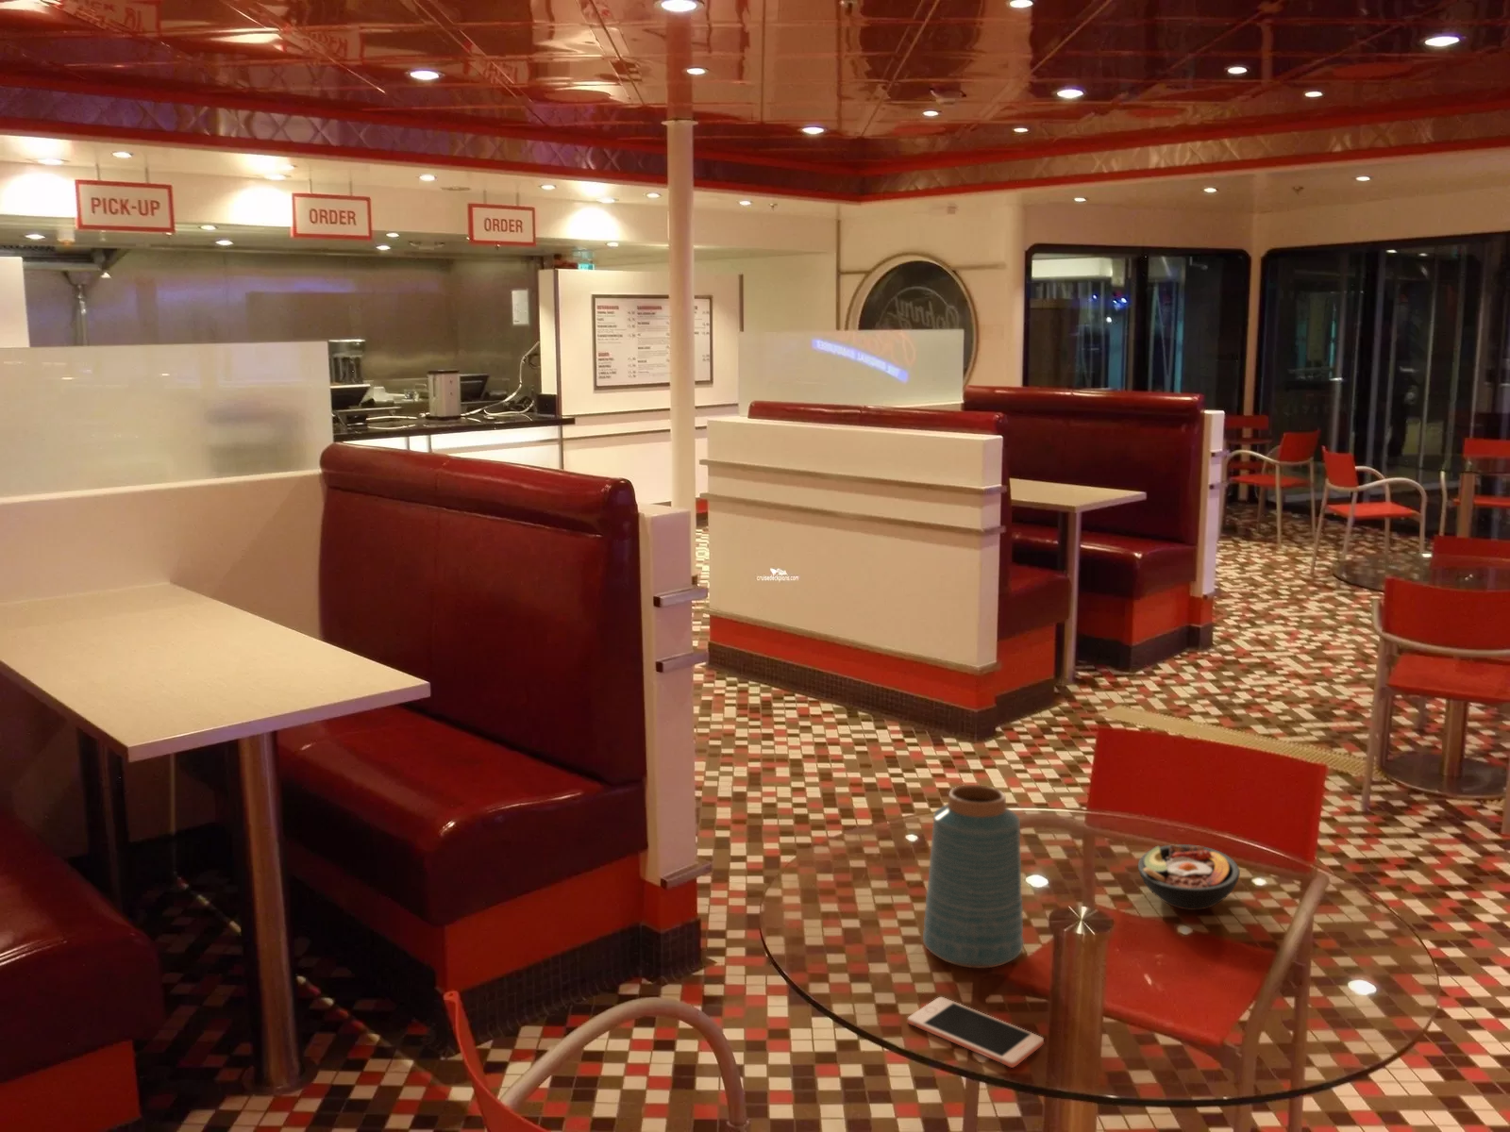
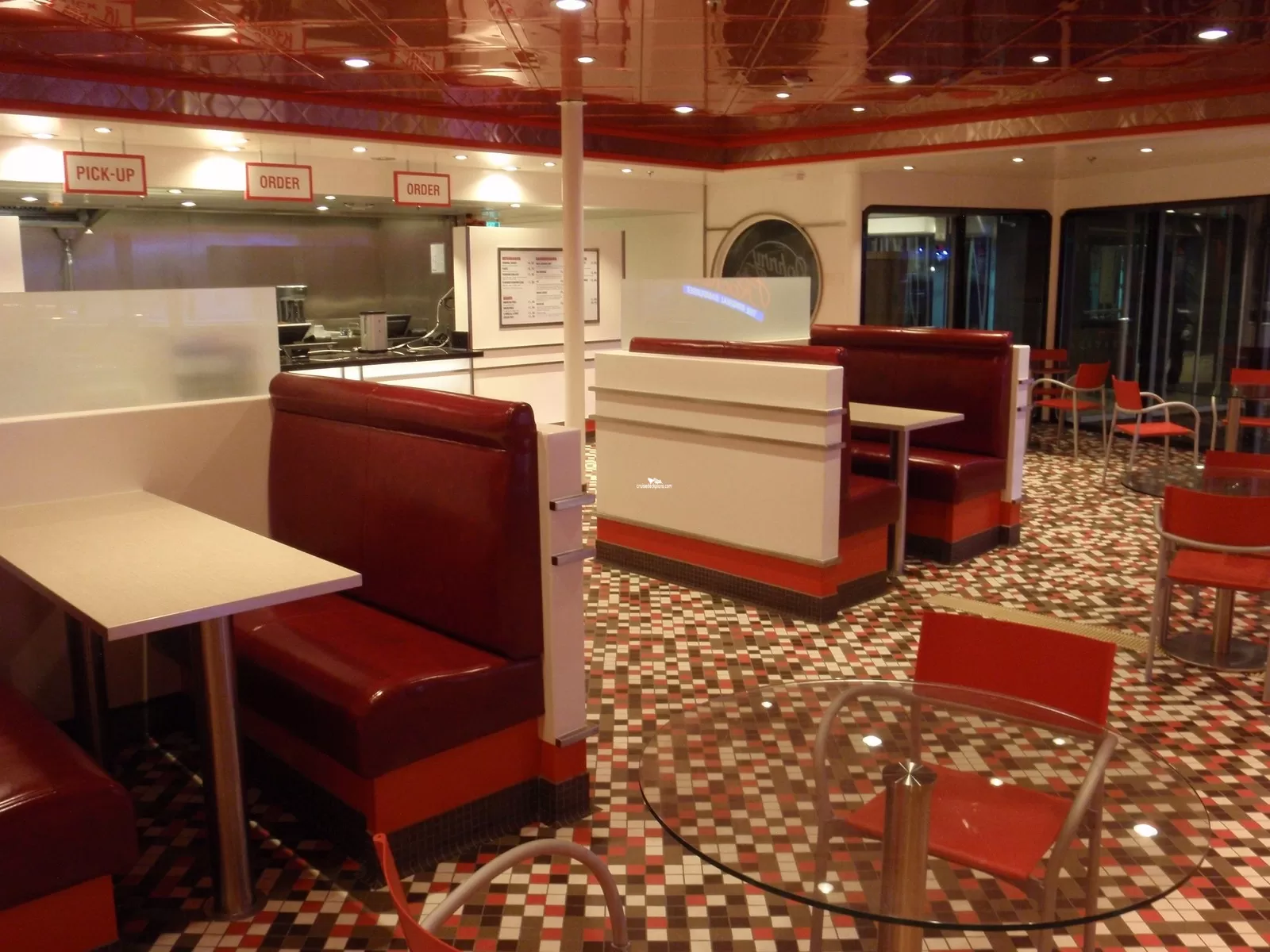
- cell phone [907,996,1045,1069]
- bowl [1137,843,1241,911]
- vase [921,784,1024,969]
